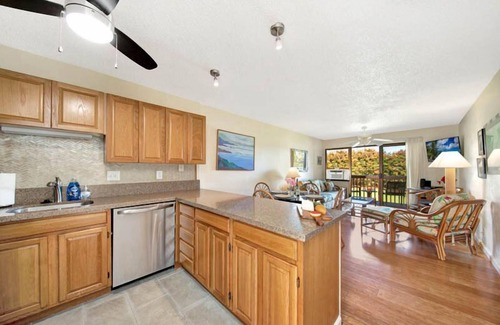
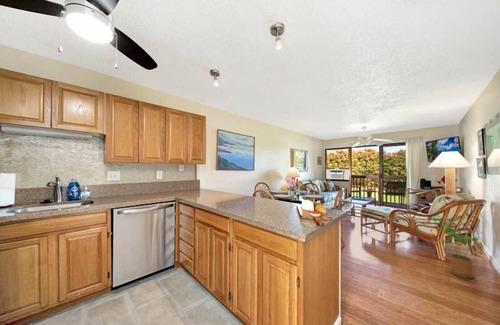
+ house plant [435,221,481,279]
